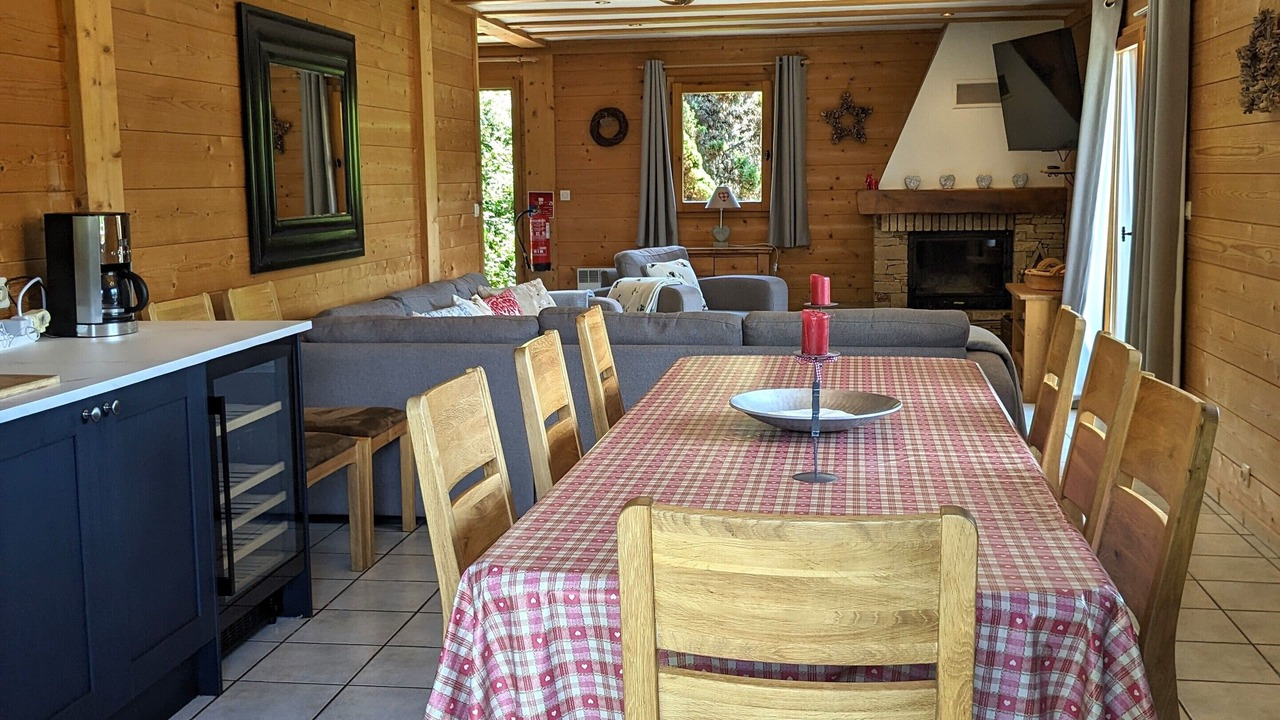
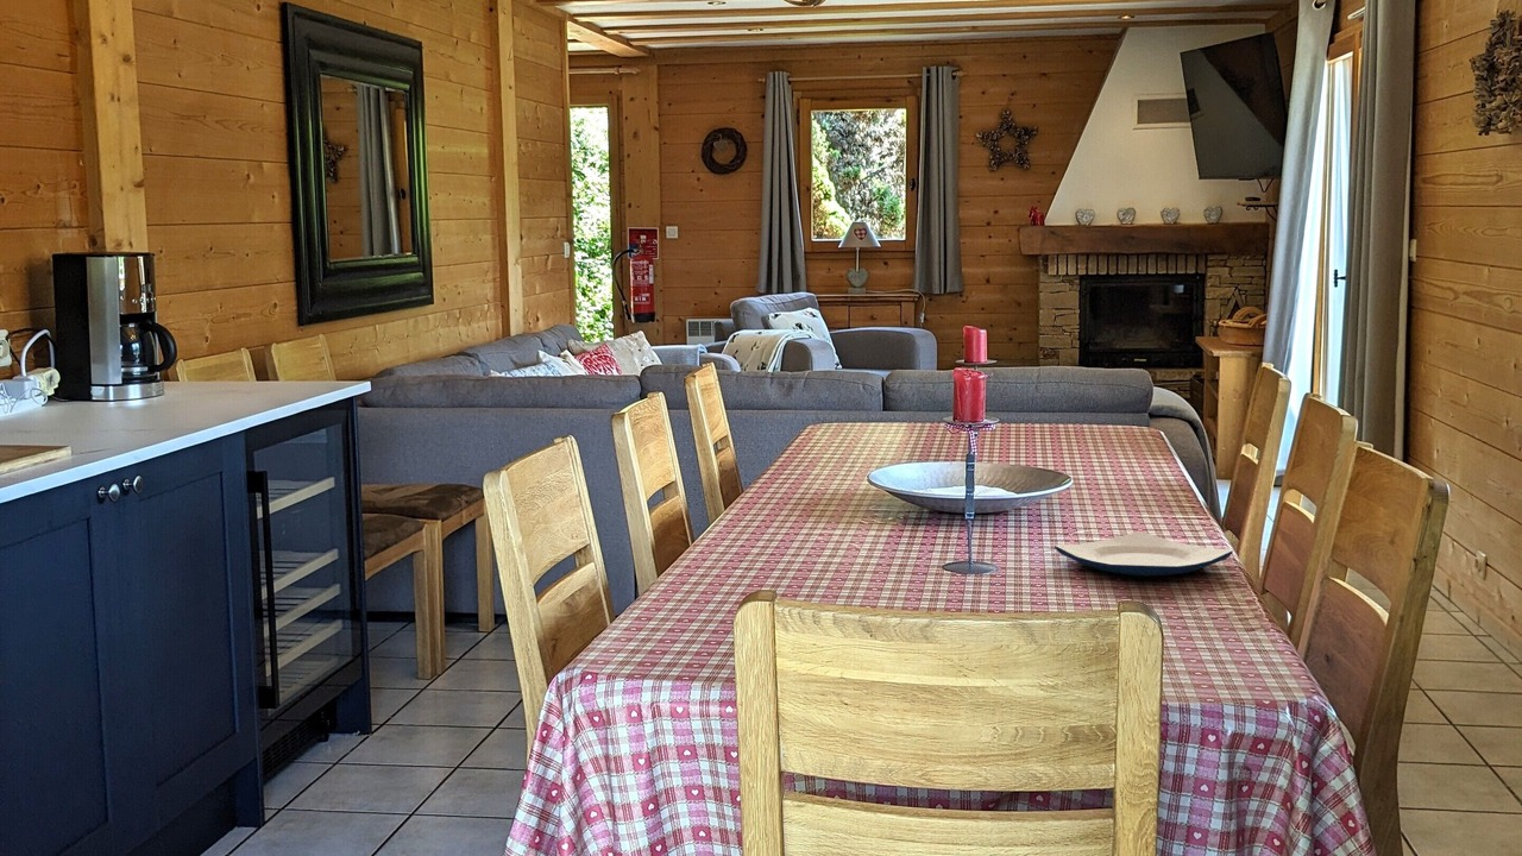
+ plate [1054,530,1234,578]
